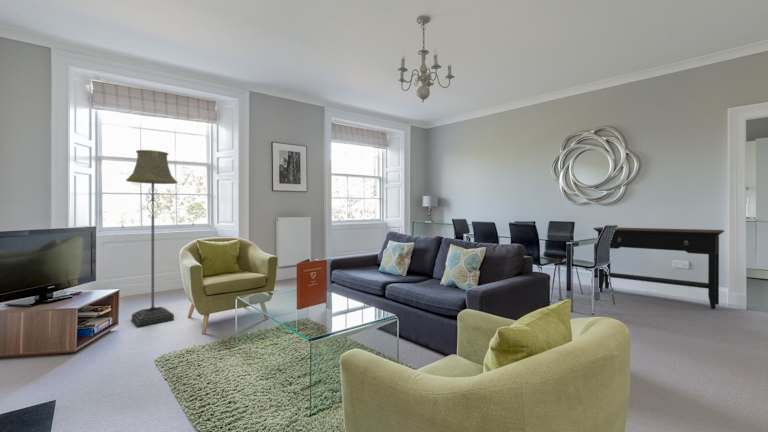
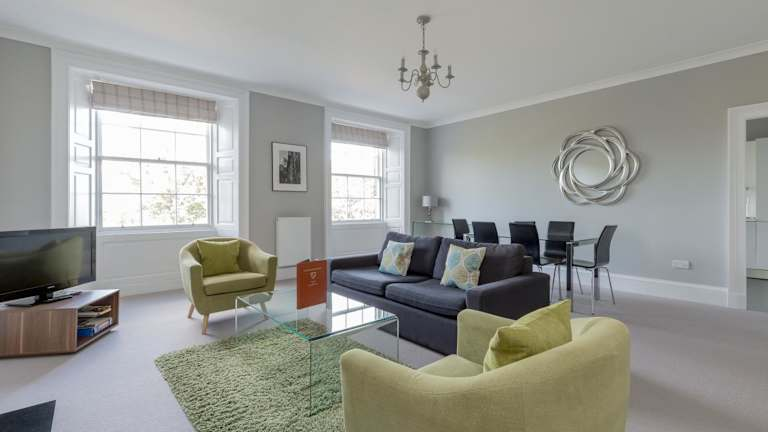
- console table [592,226,725,310]
- floor lamp [125,149,178,327]
